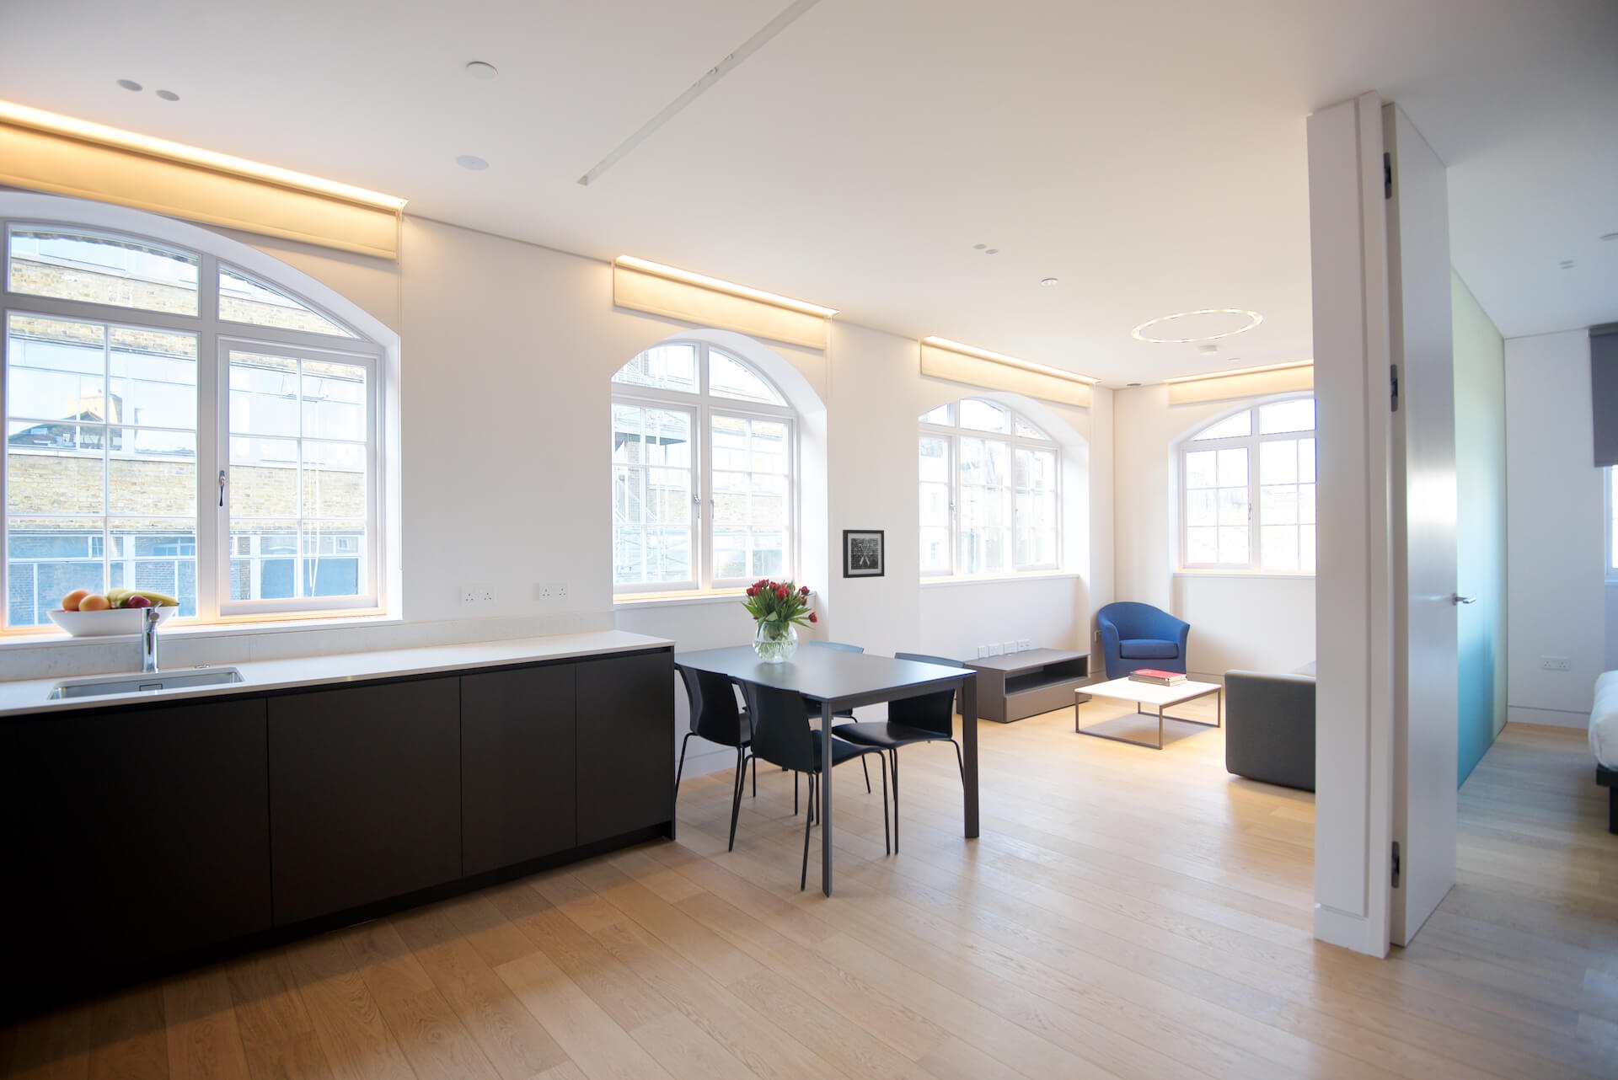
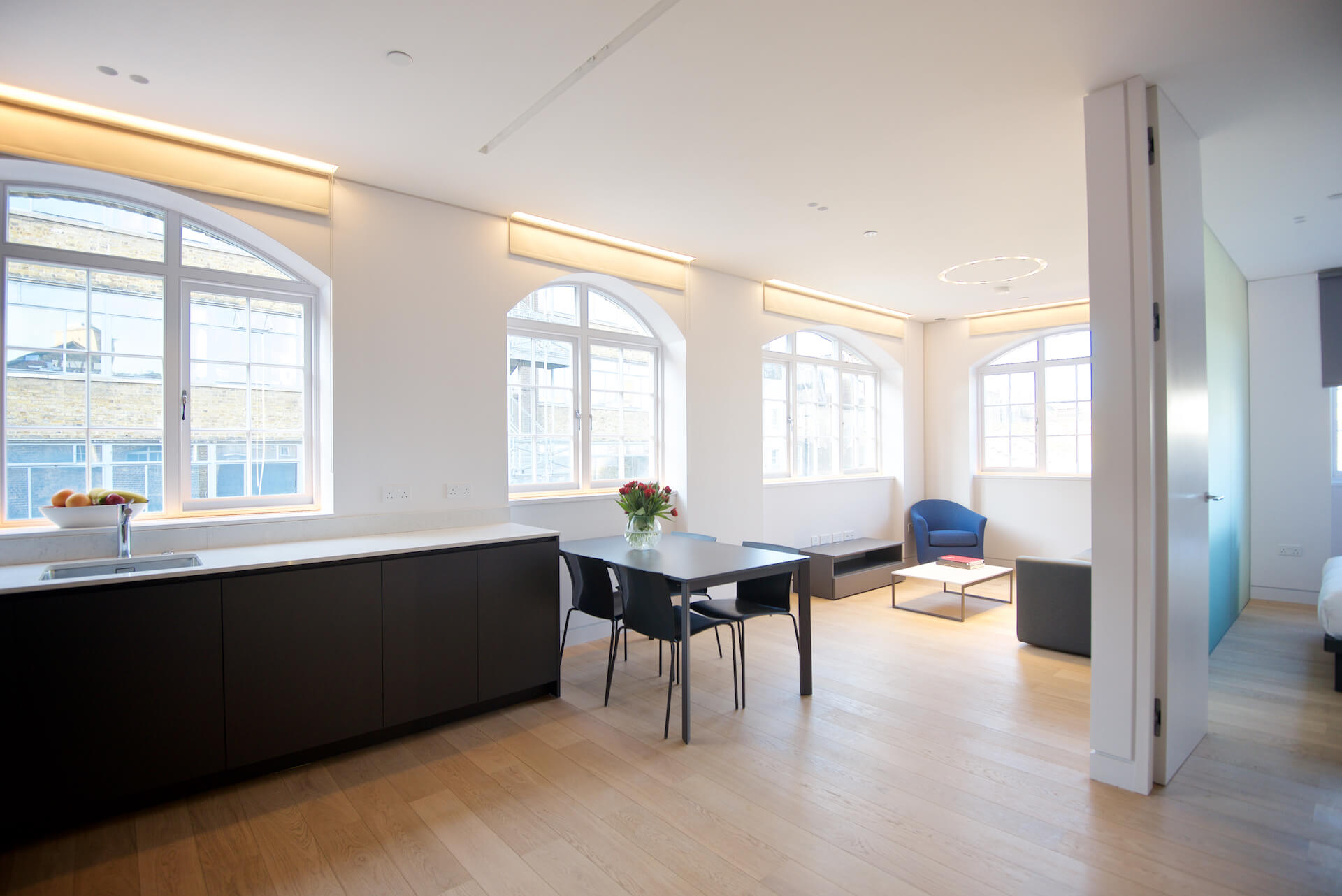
- wall art [842,529,886,579]
- smoke detector [455,154,489,171]
